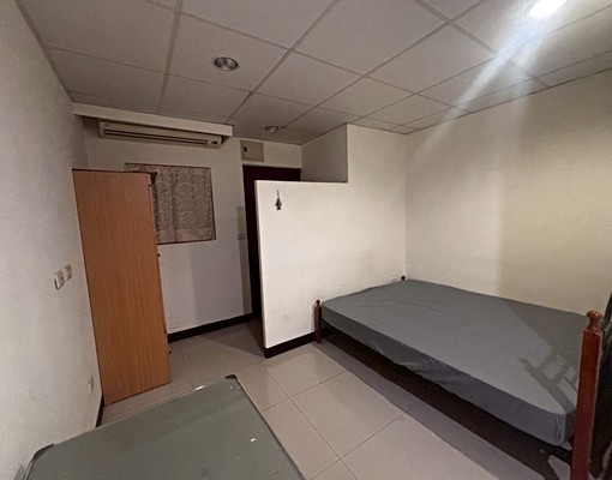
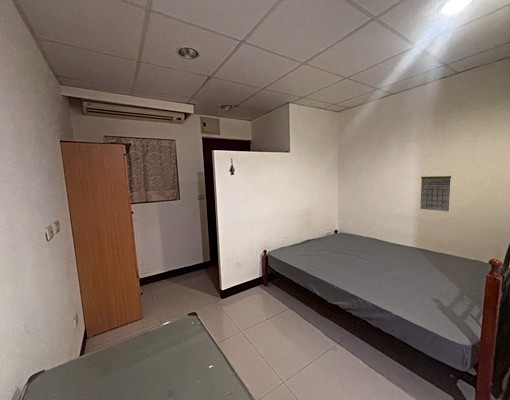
+ calendar [419,168,452,212]
